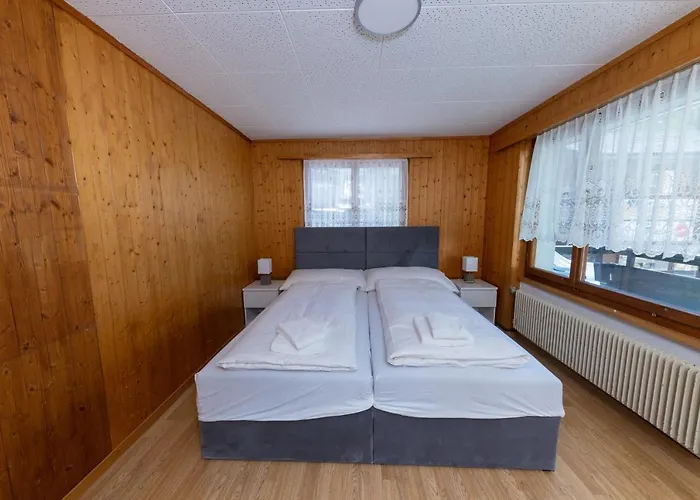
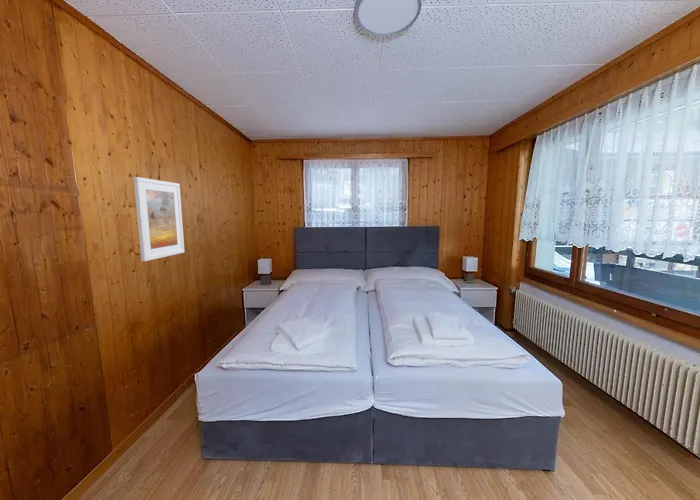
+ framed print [133,176,186,262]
